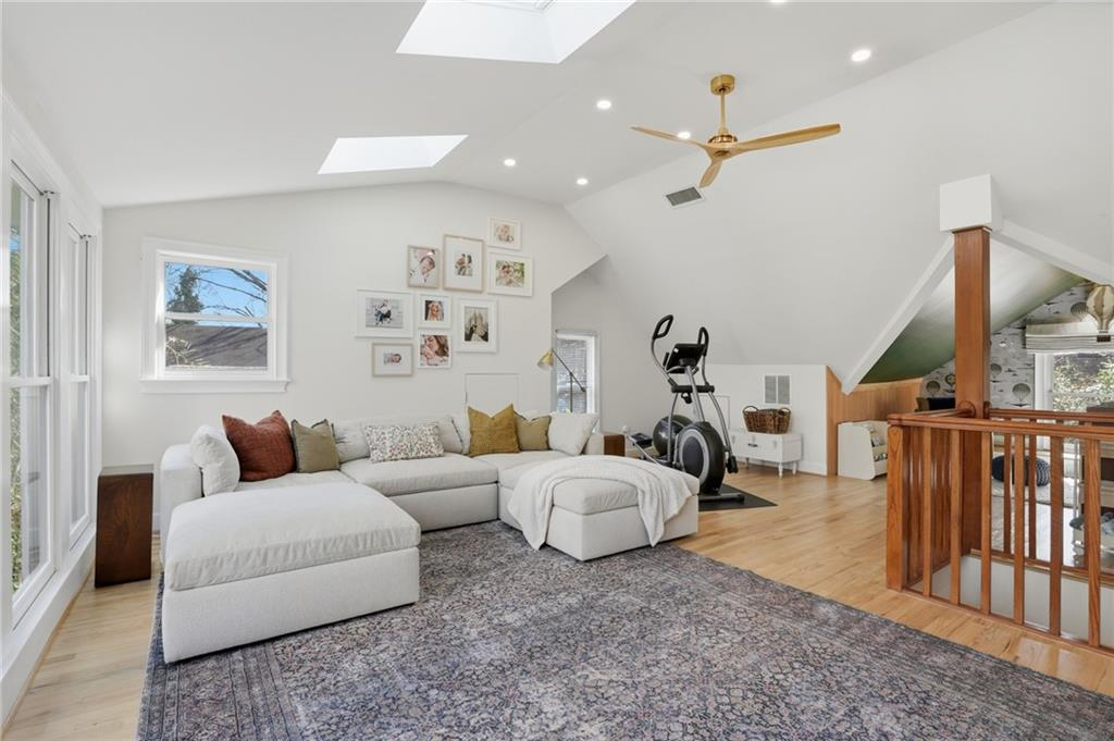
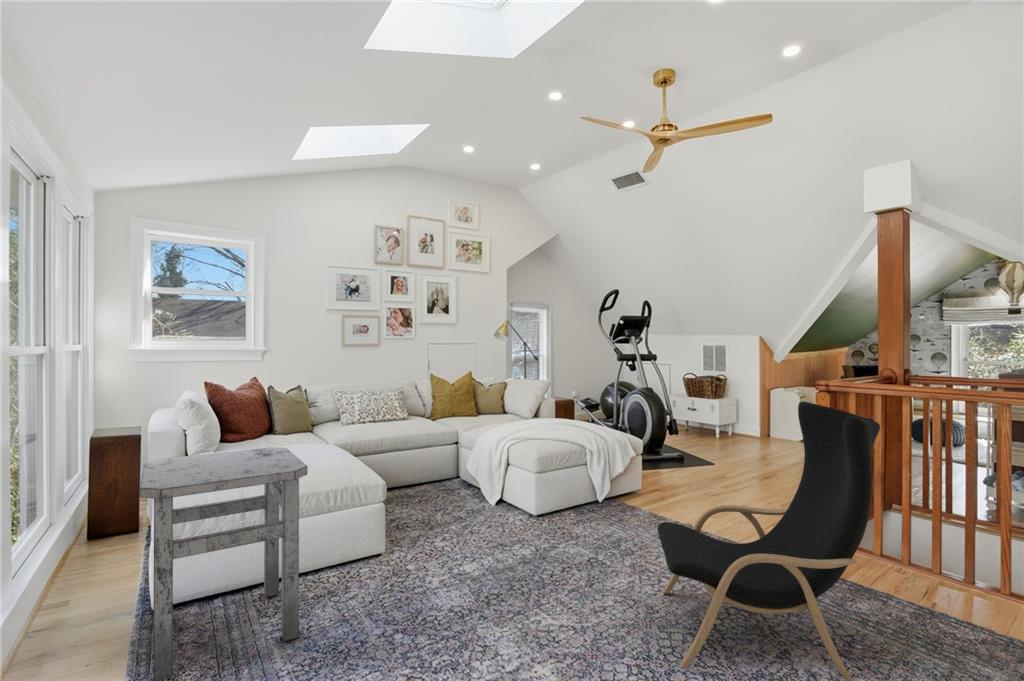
+ side table [139,446,308,681]
+ lounge chair [657,401,881,681]
